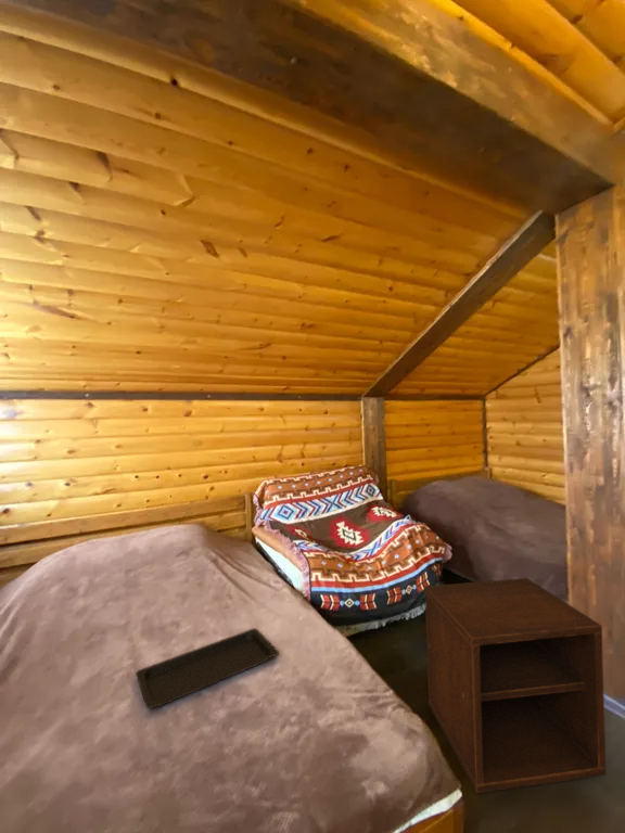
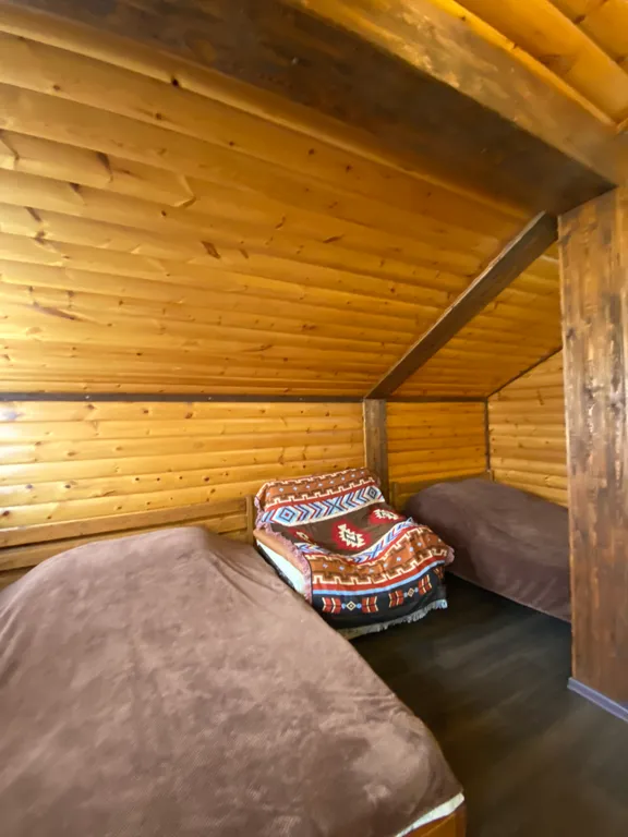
- nightstand [424,577,607,794]
- serving tray [135,627,280,709]
